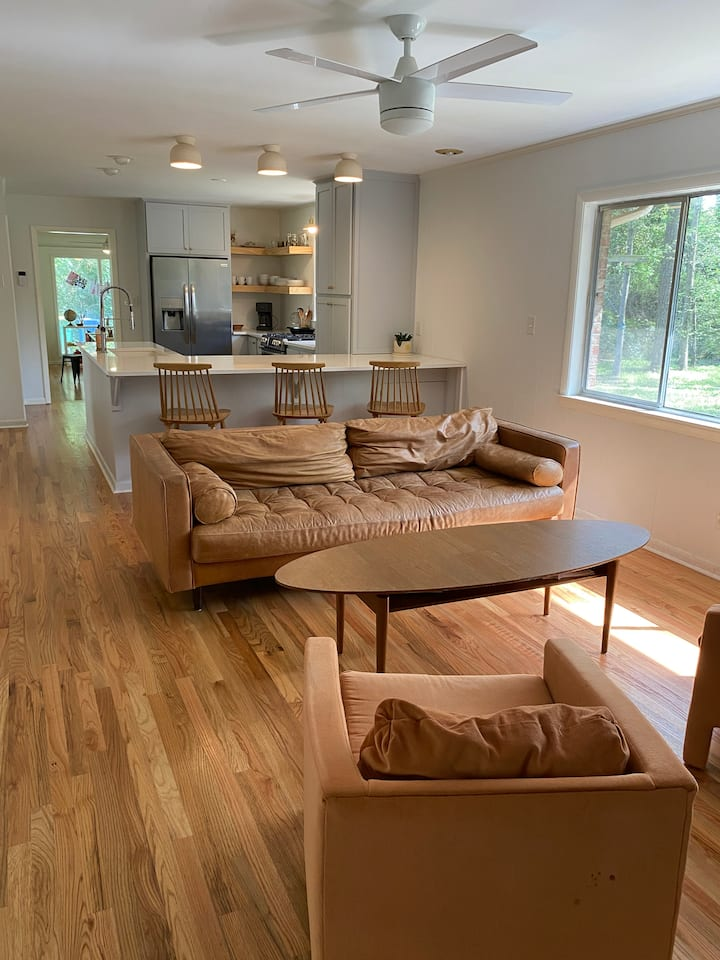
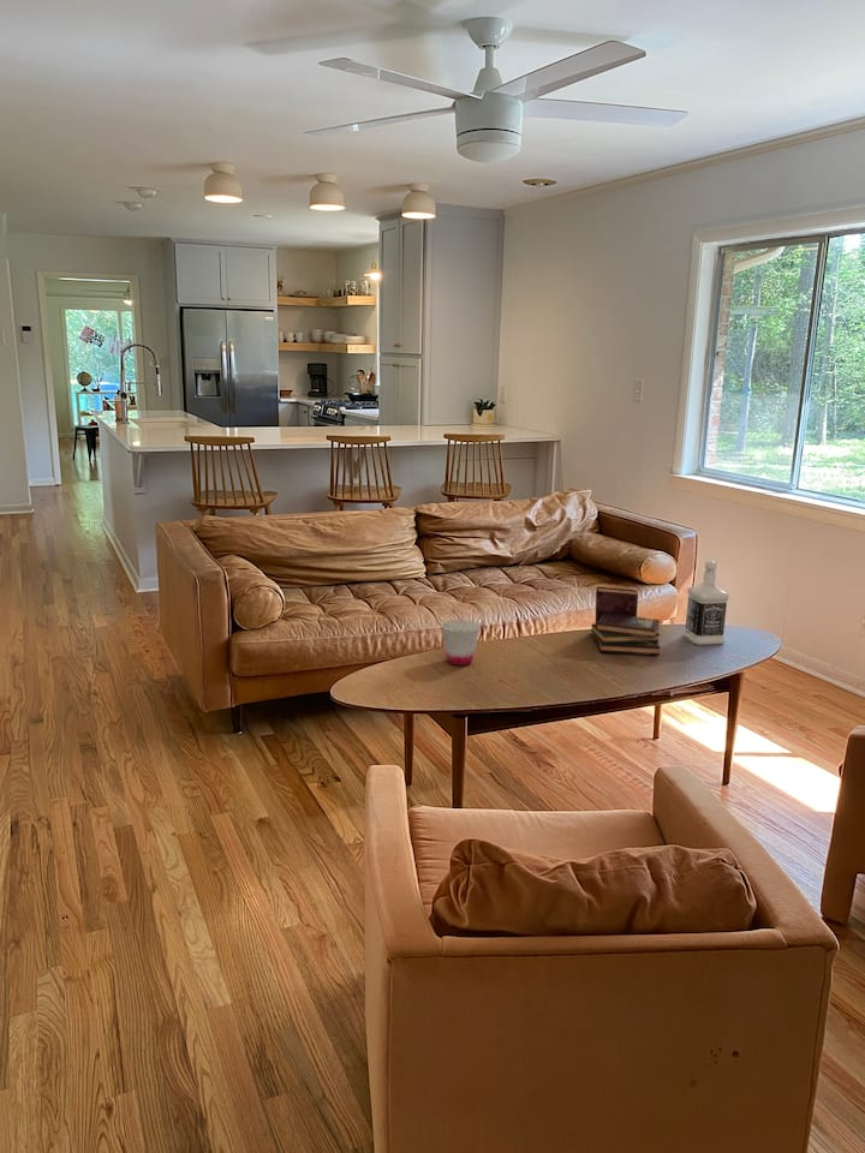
+ book [590,586,661,657]
+ bottle [681,560,730,646]
+ cup [440,619,482,667]
